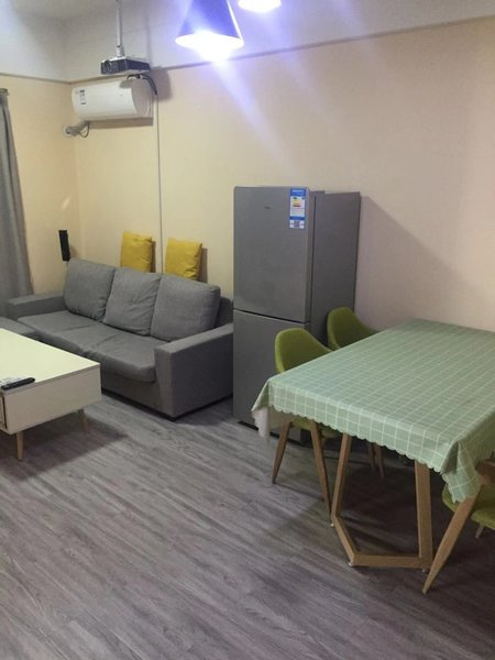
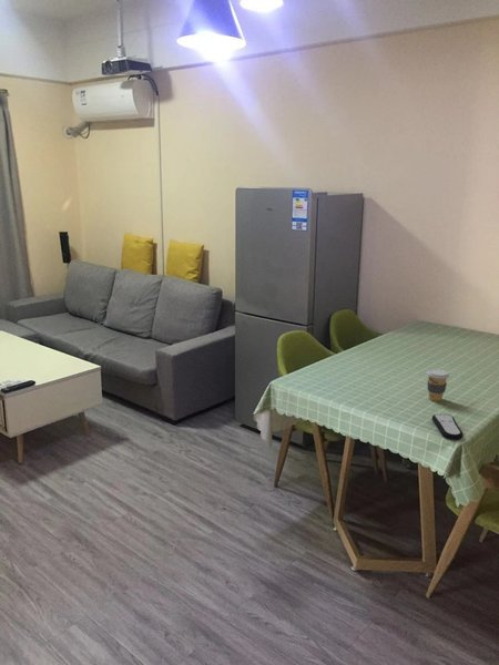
+ coffee cup [426,368,450,402]
+ remote control [431,413,465,441]
